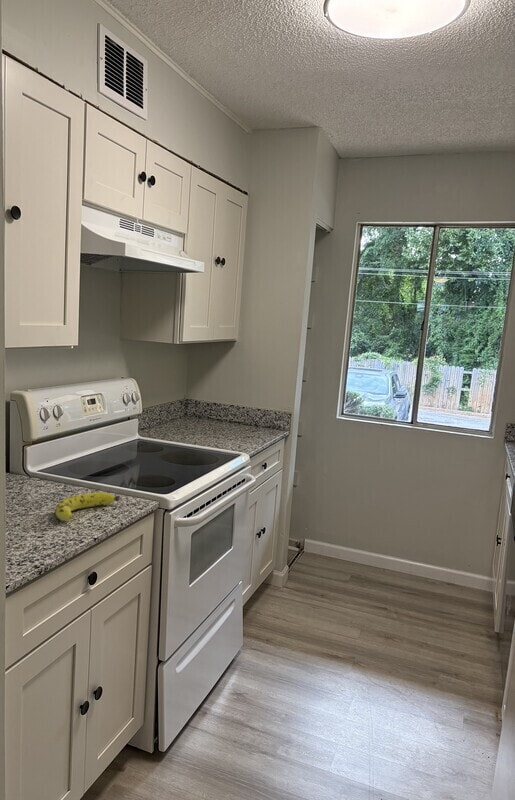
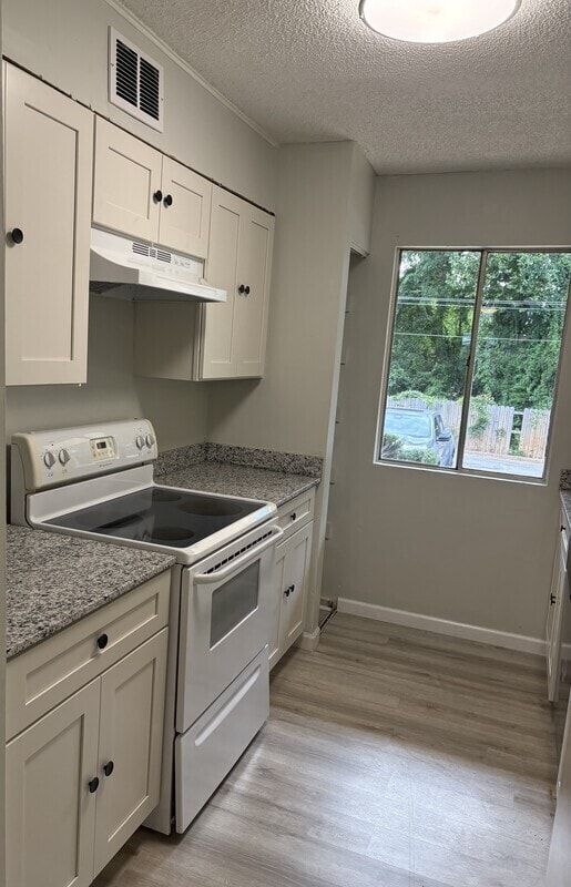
- fruit [54,491,121,522]
